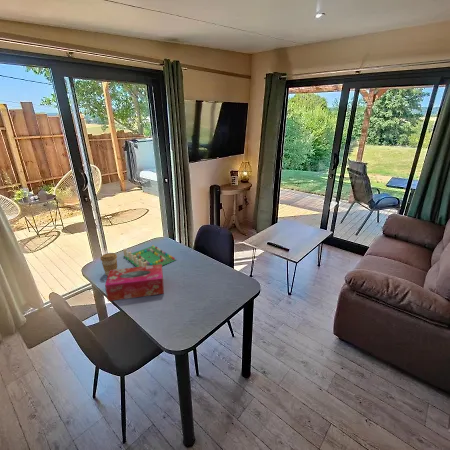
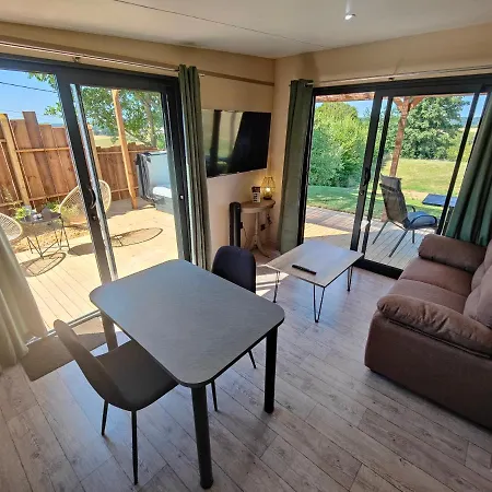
- board game [122,244,177,267]
- coffee cup [100,252,118,277]
- tissue box [104,264,165,302]
